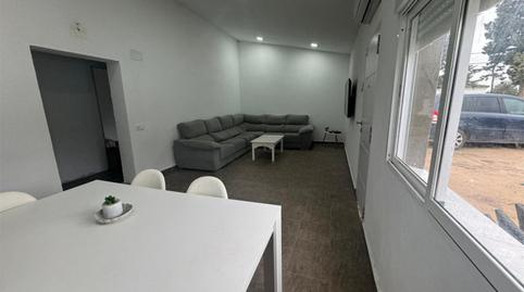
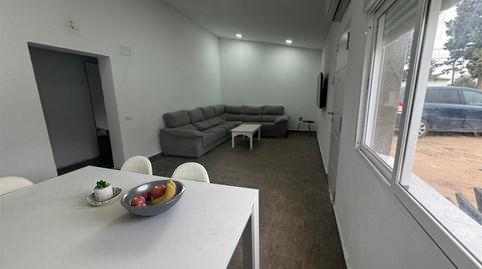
+ fruit bowl [119,178,186,217]
